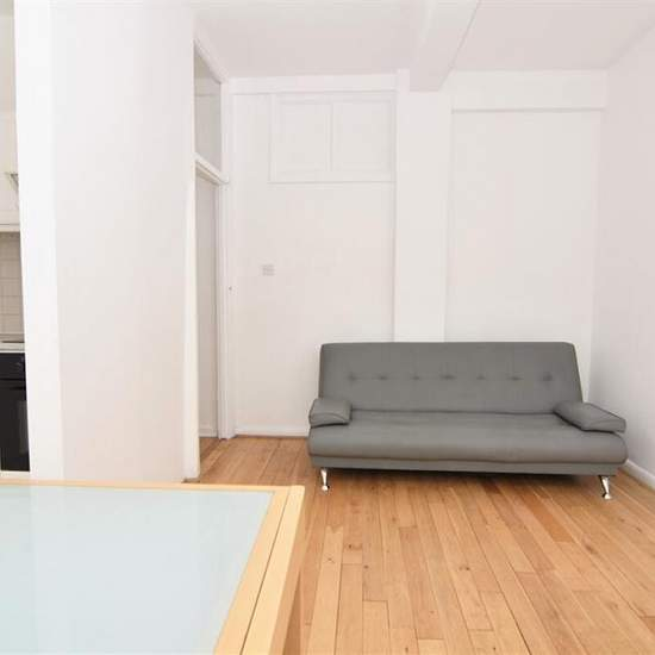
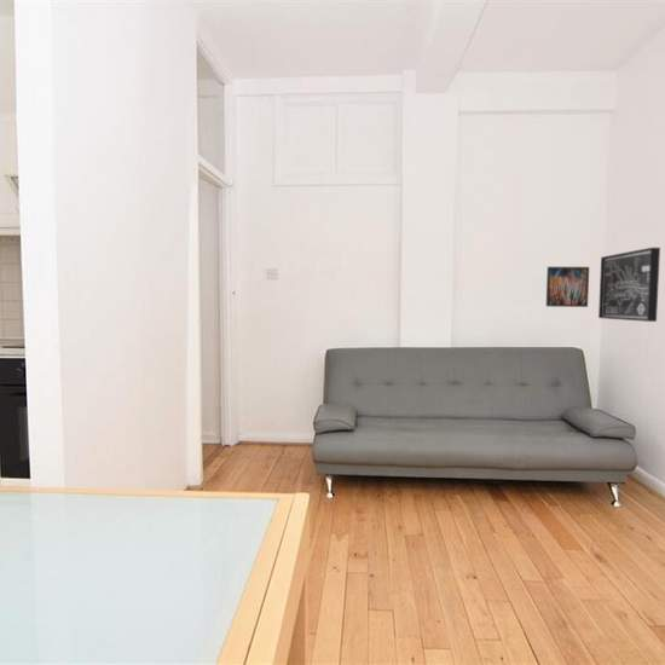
+ wall art [597,247,661,323]
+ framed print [545,266,590,308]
